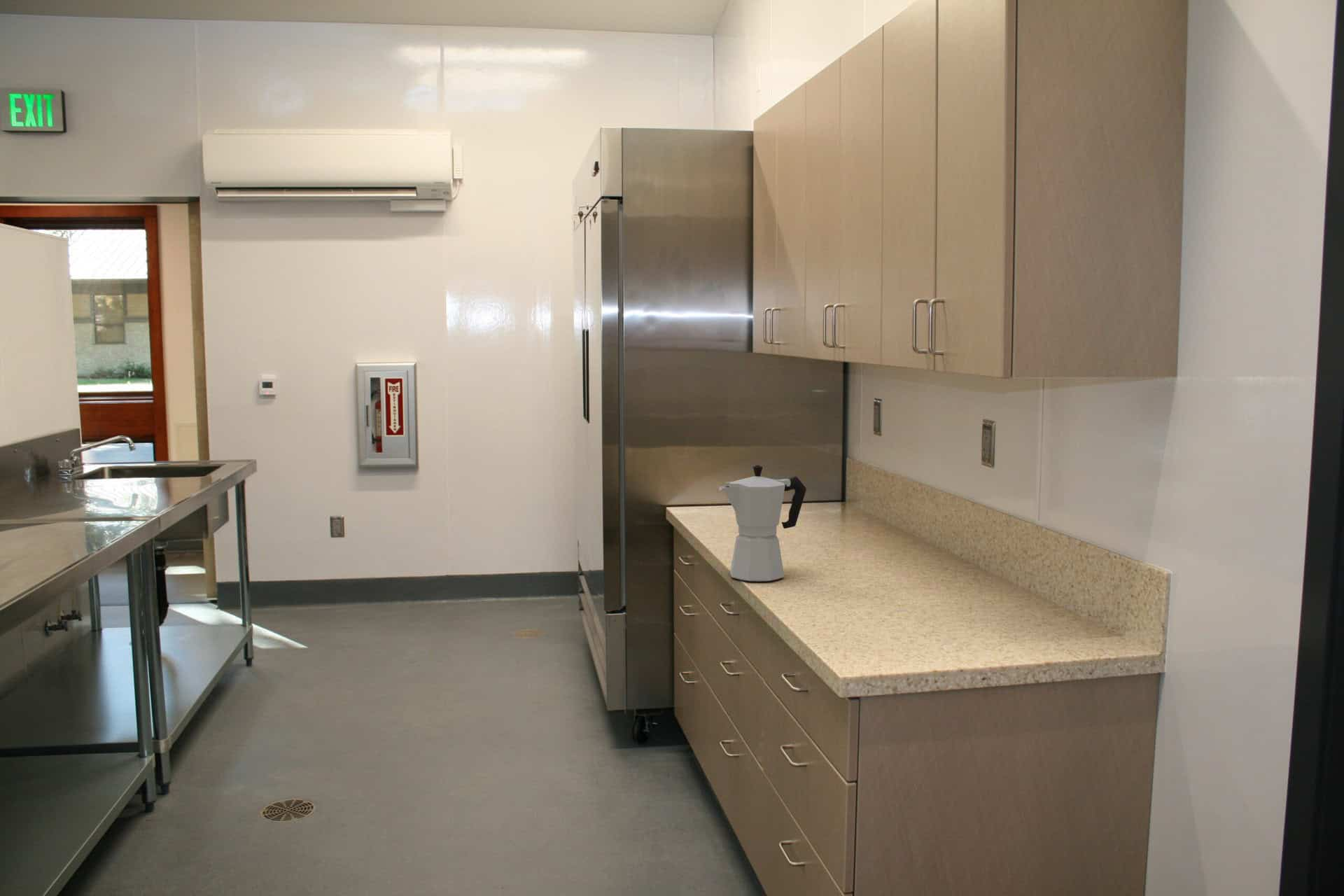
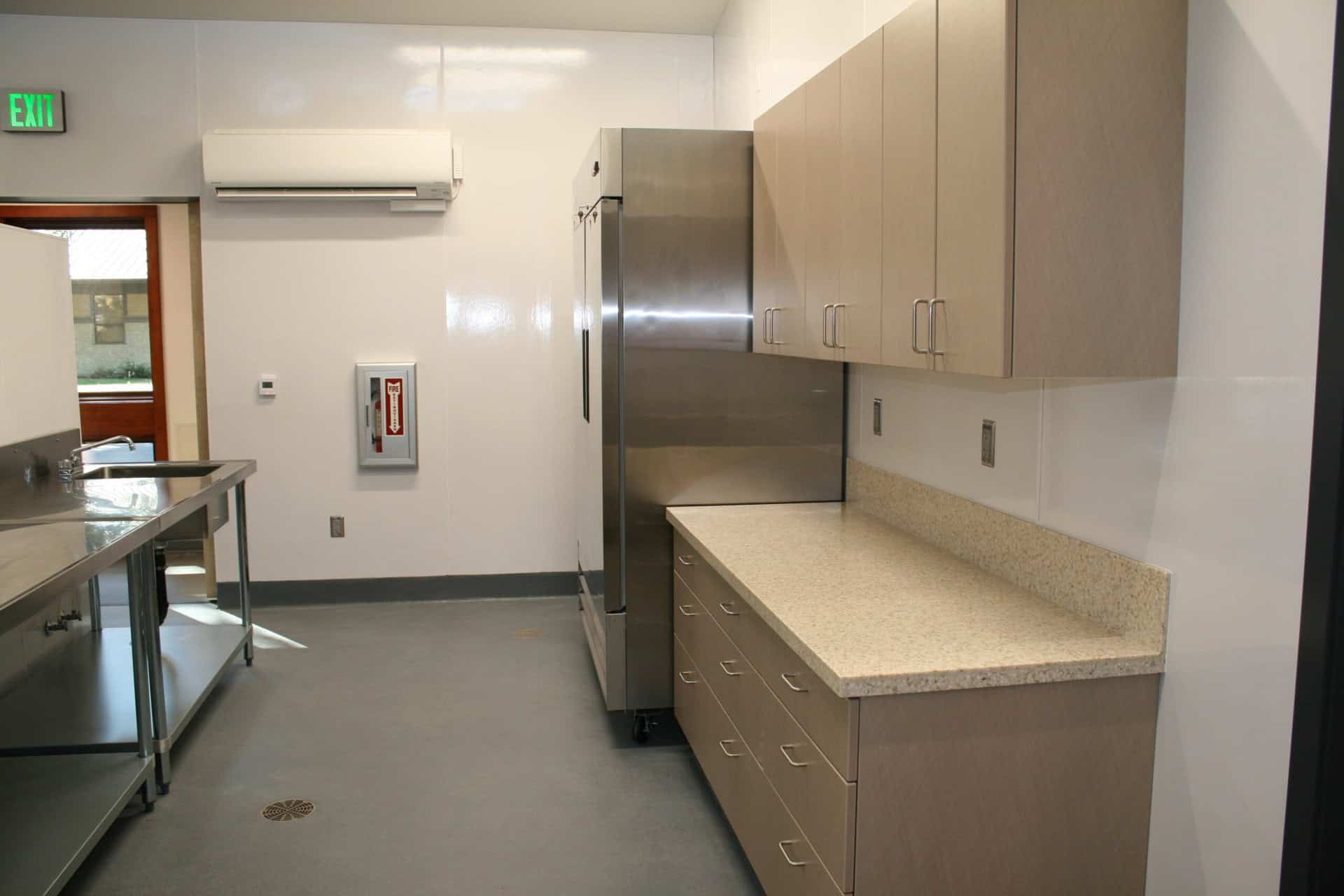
- moka pot [718,464,807,582]
